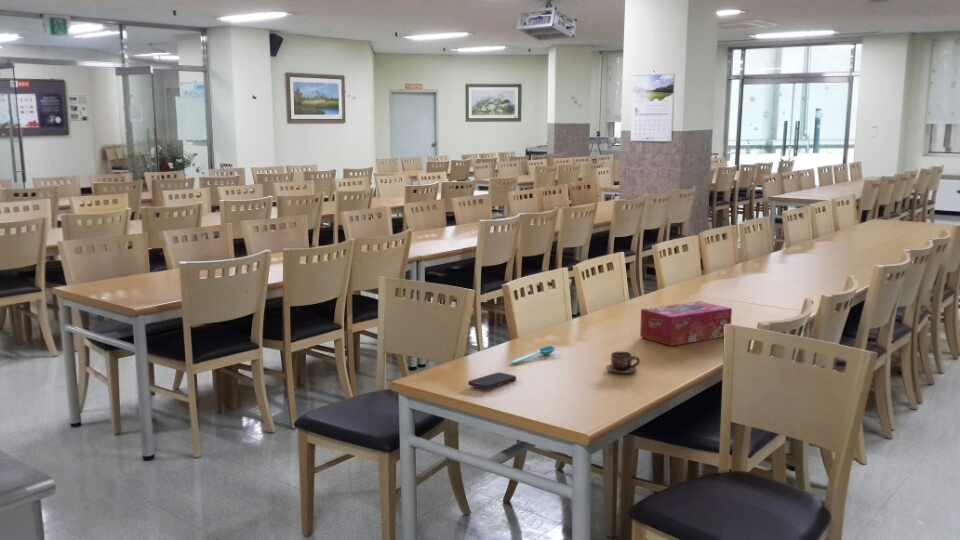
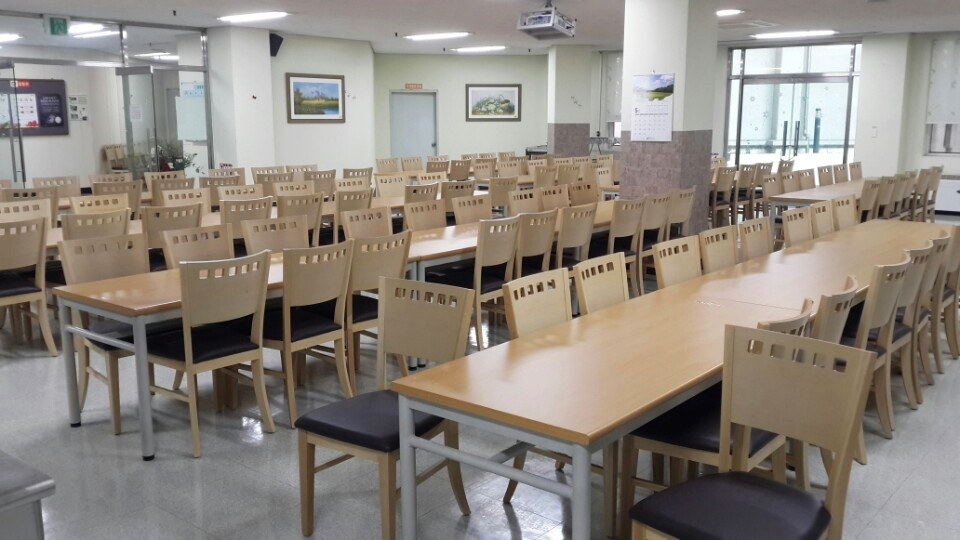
- smartphone [467,371,517,390]
- cup [605,351,641,375]
- spoon [509,345,556,365]
- tissue box [639,300,733,347]
